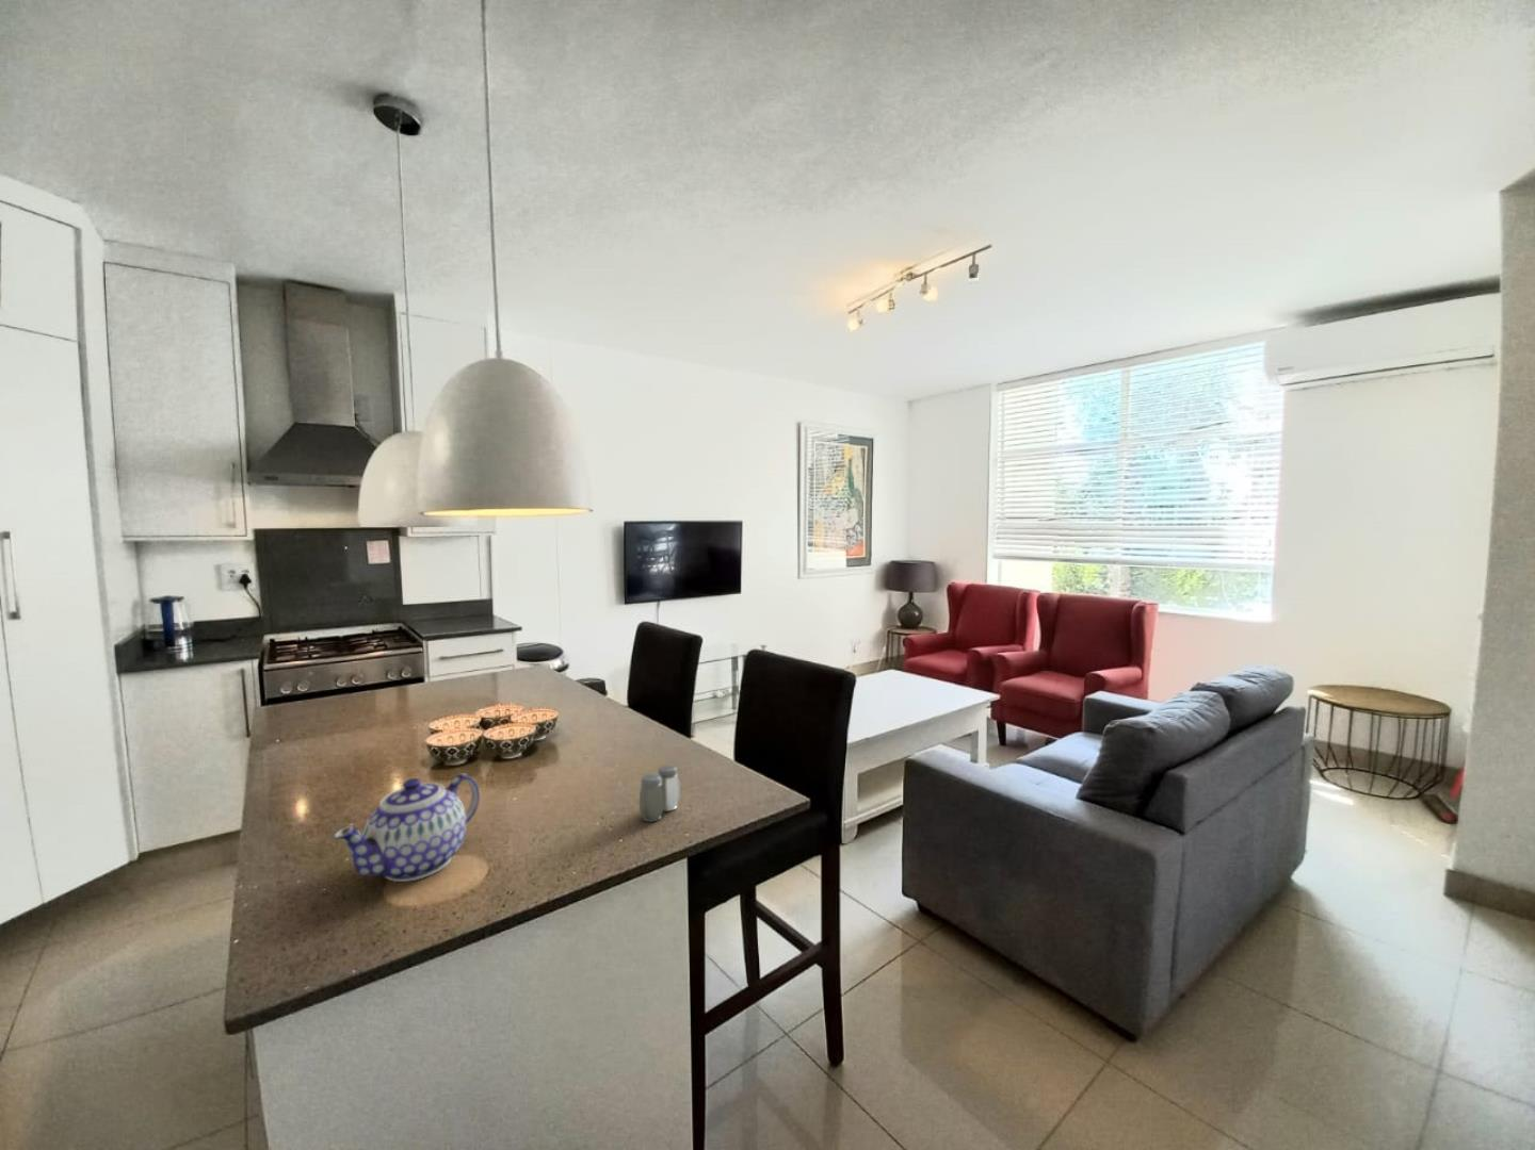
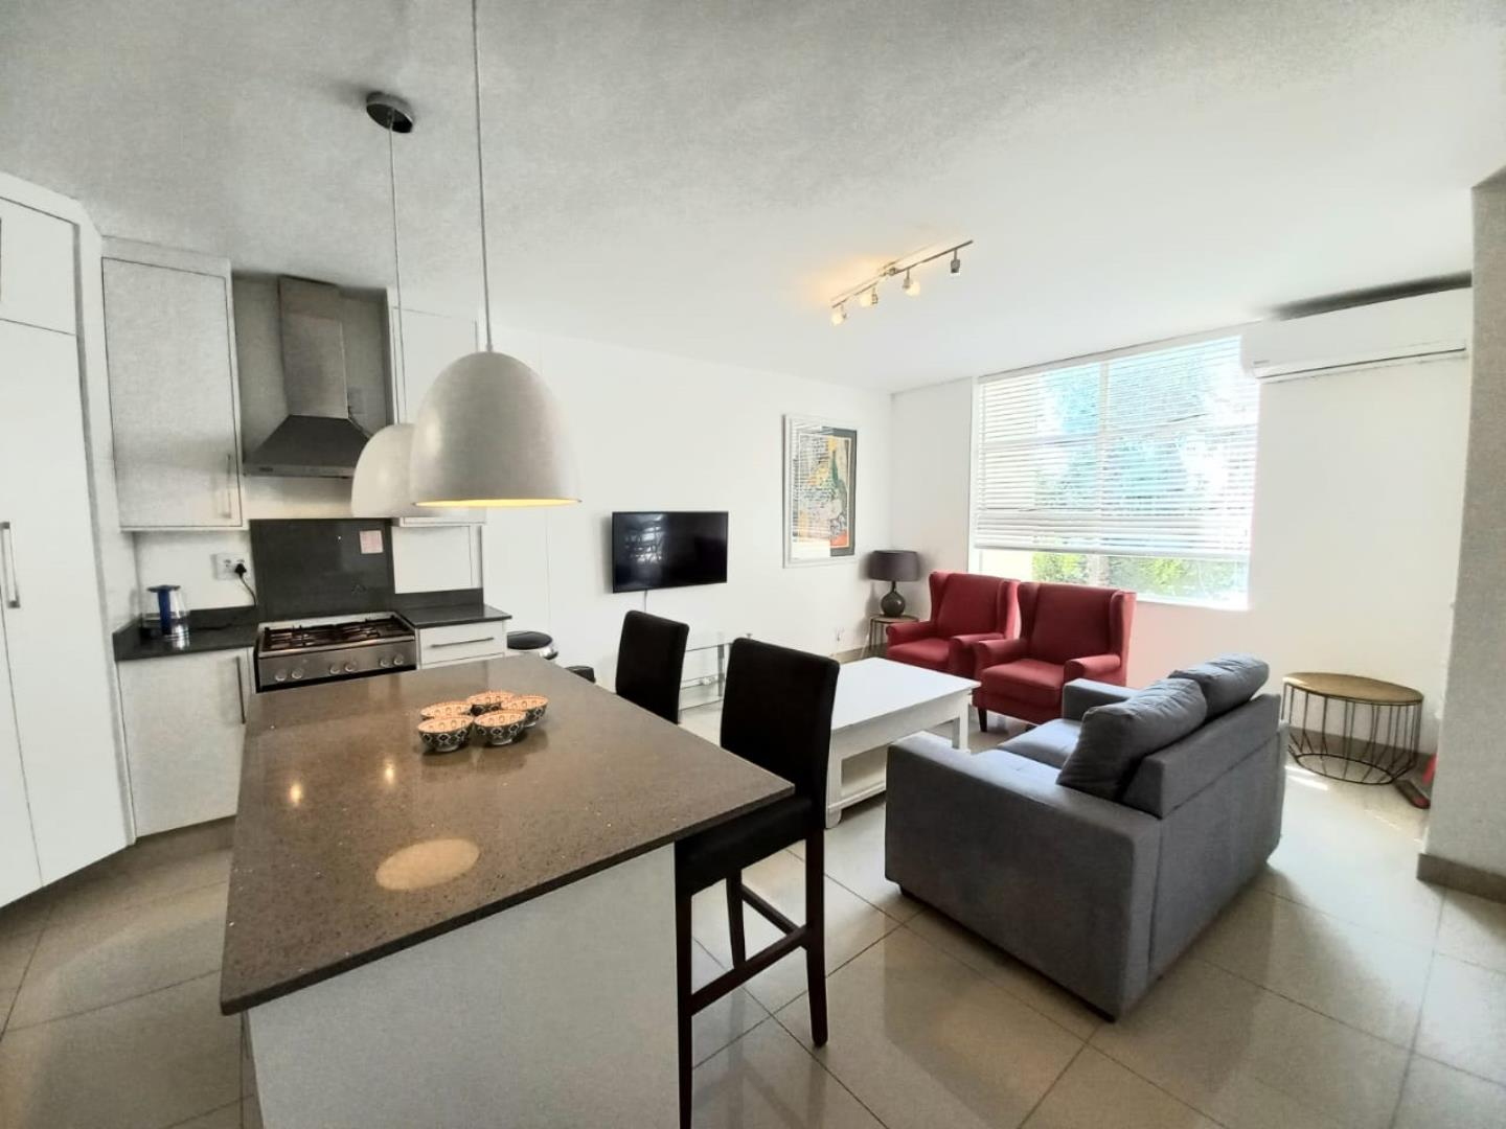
- salt and pepper shaker [638,763,682,823]
- teapot [332,773,481,883]
